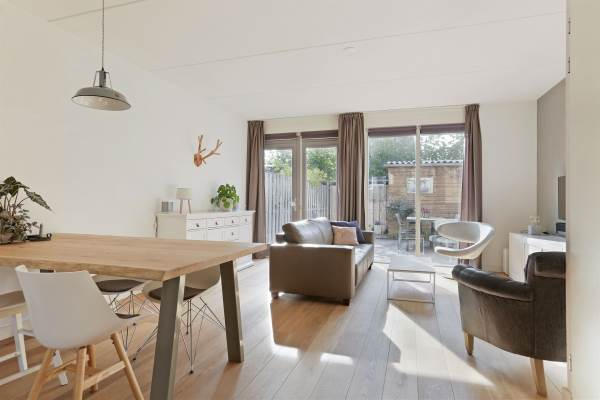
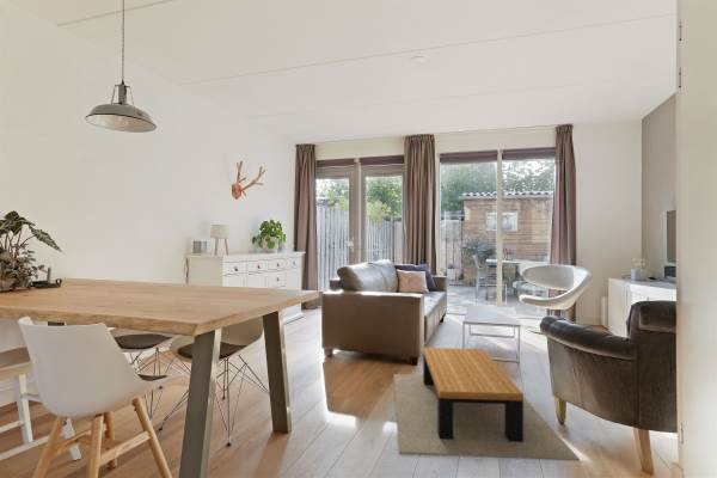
+ coffee table [392,347,581,461]
